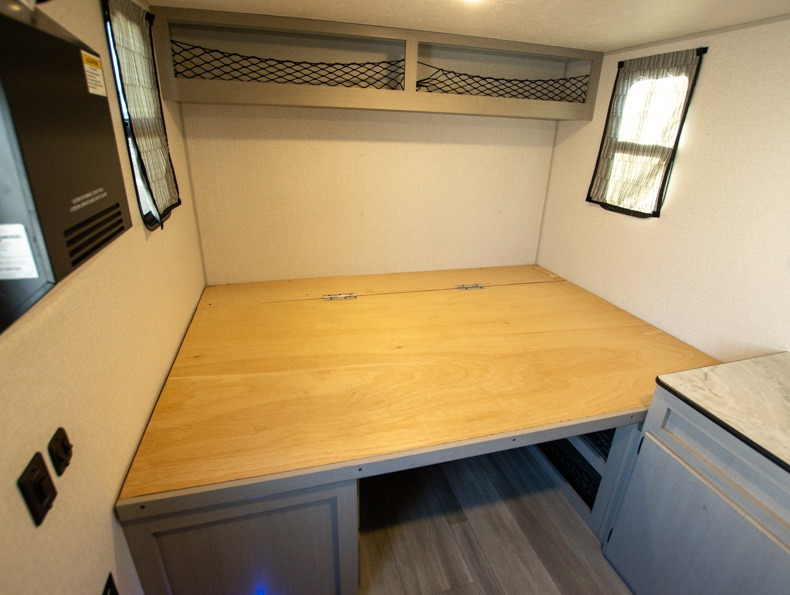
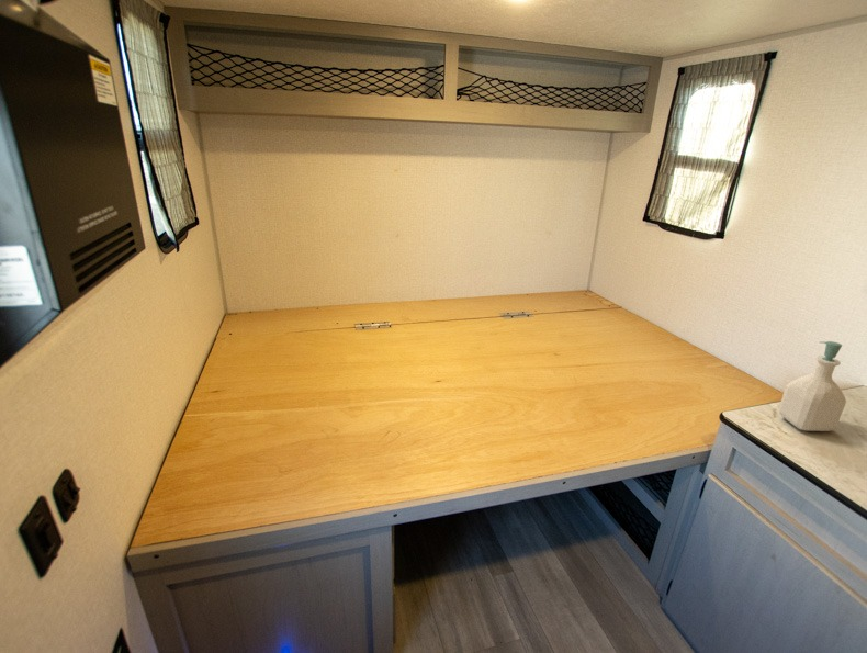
+ soap bottle [778,340,847,432]
